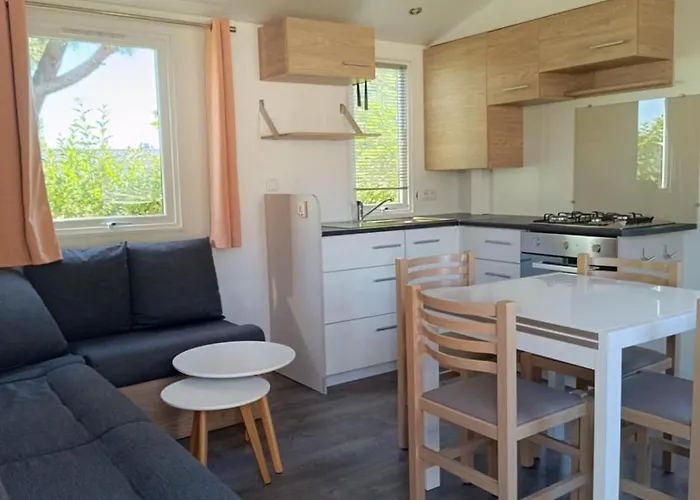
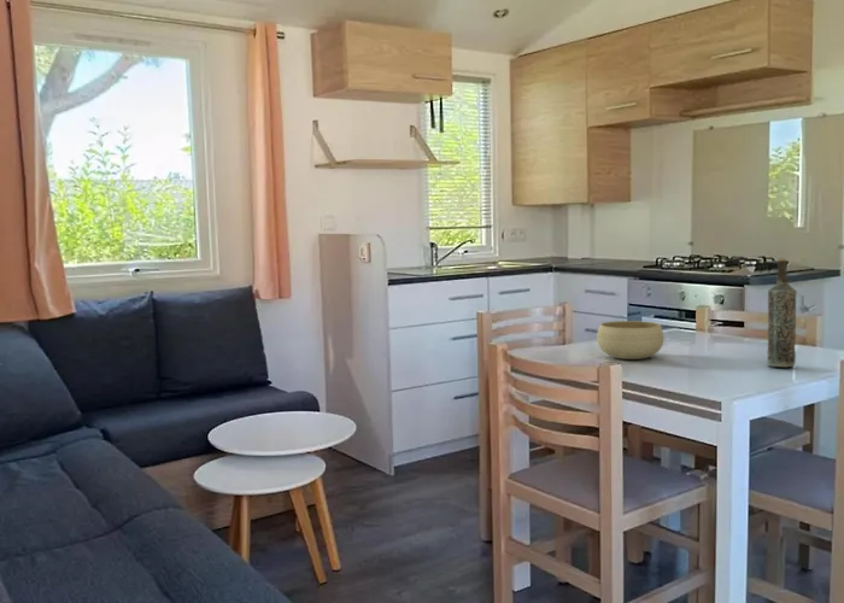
+ bowl [596,320,666,361]
+ bottle [767,258,798,368]
